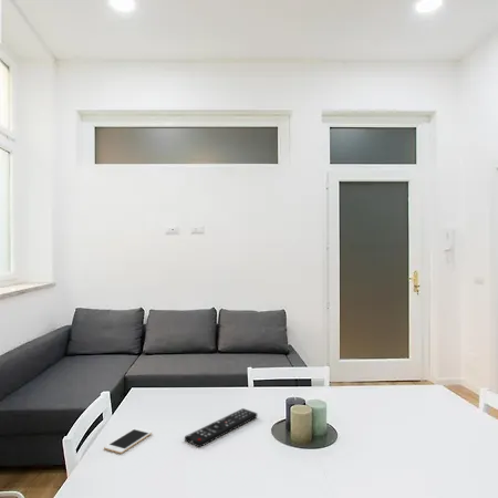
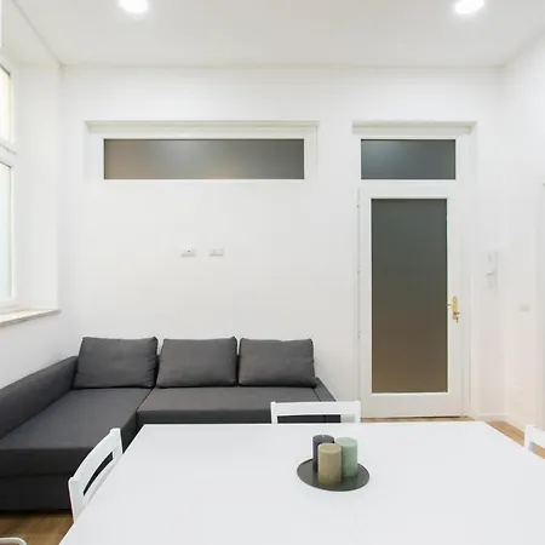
- cell phone [103,427,153,455]
- remote control [184,407,258,448]
